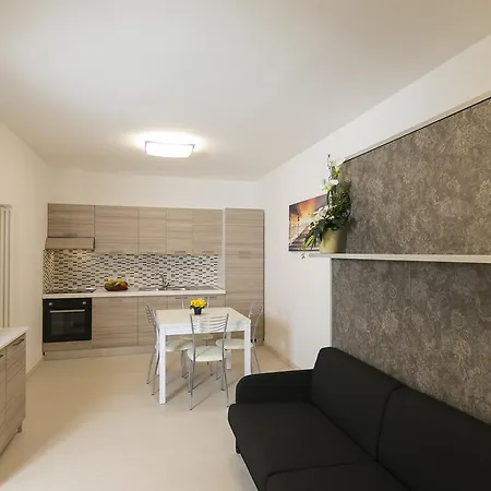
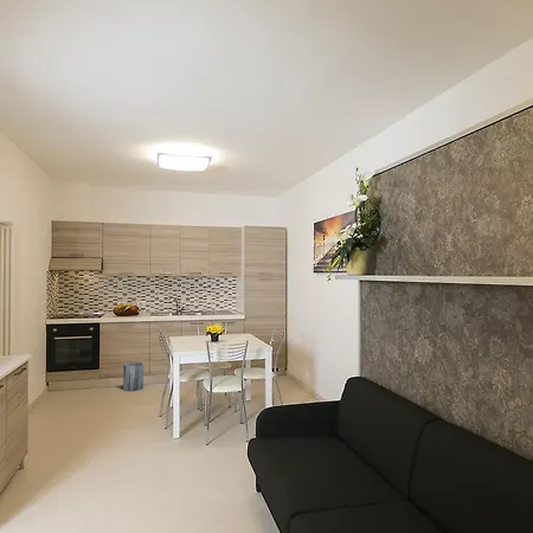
+ trash can [122,361,145,392]
